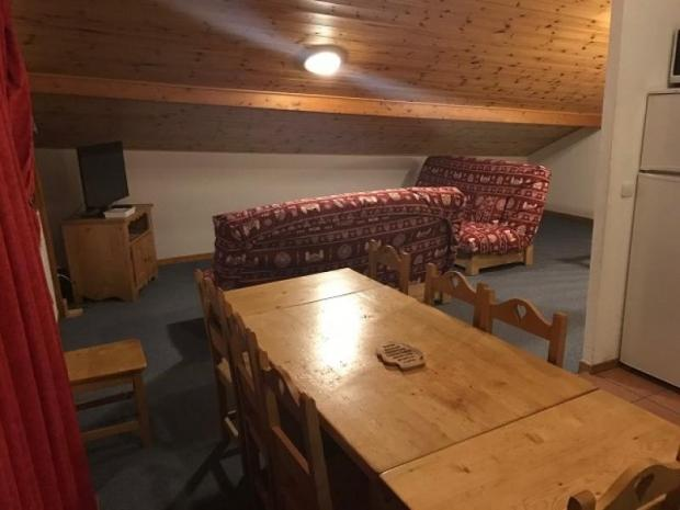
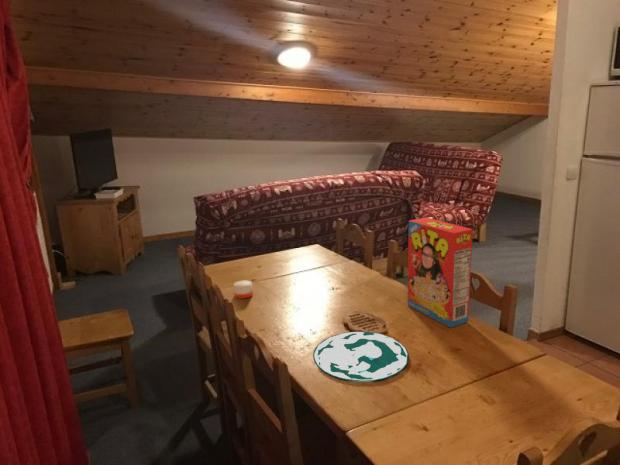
+ cereal box [407,216,474,329]
+ plate [312,331,410,382]
+ candle [232,278,254,300]
